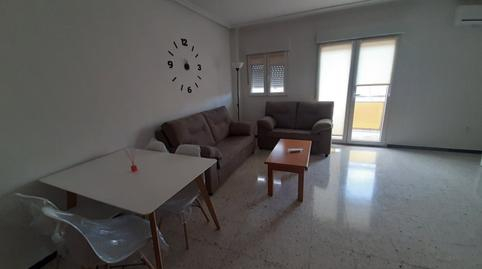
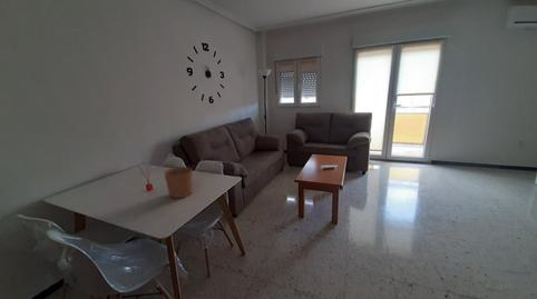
+ plant pot [163,159,194,199]
